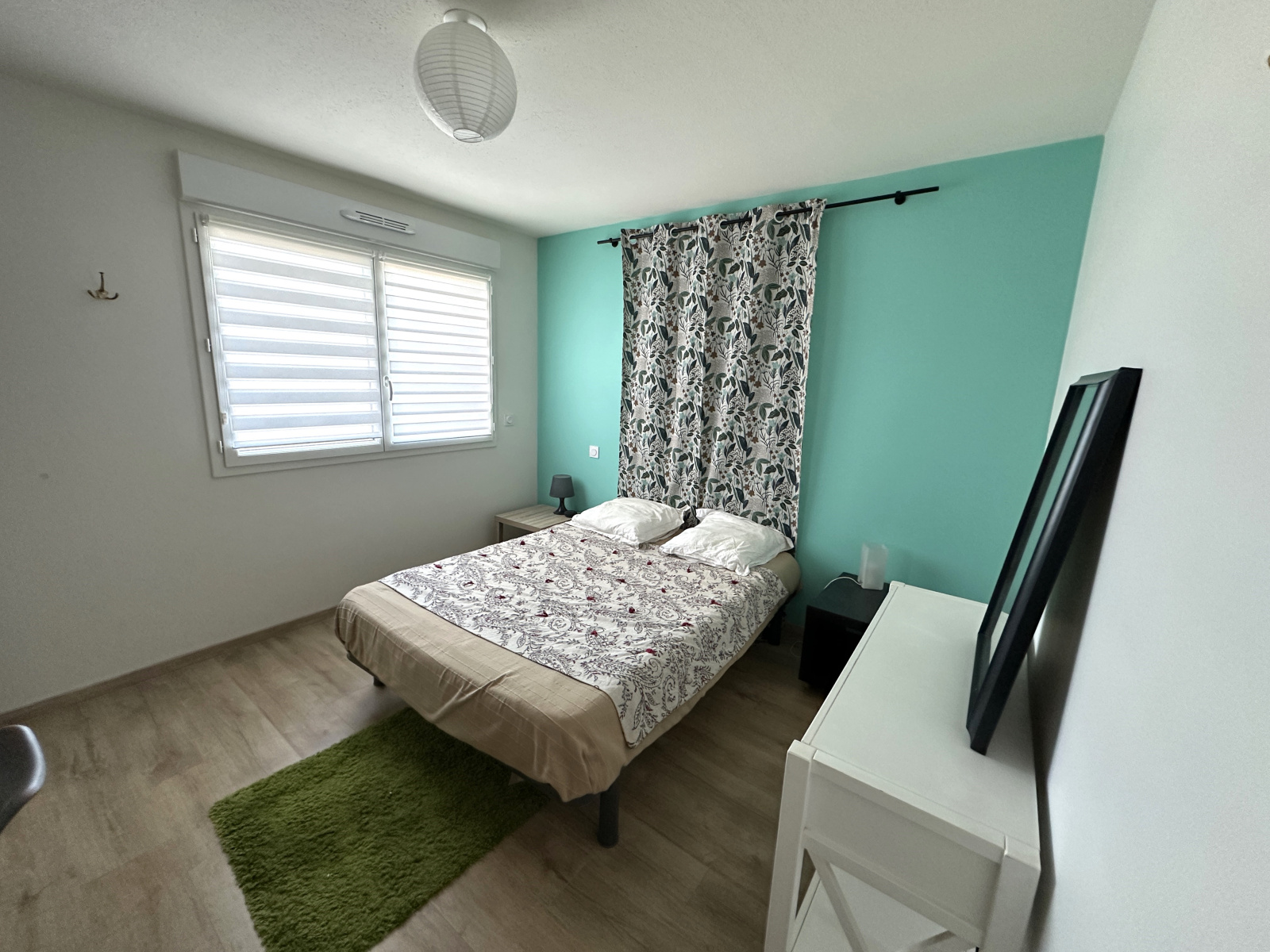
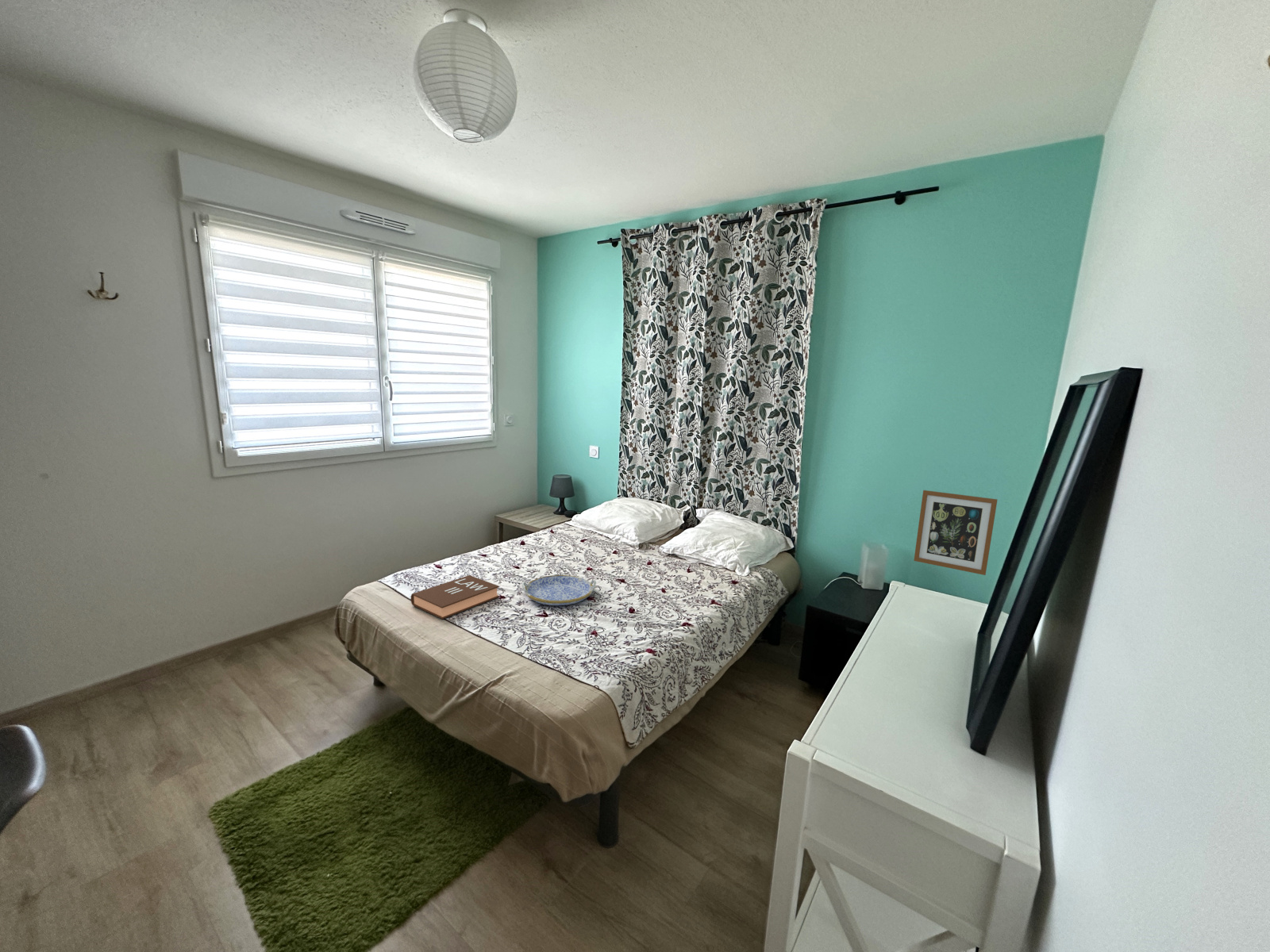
+ wall art [913,489,998,576]
+ serving tray [521,574,597,606]
+ book [410,574,500,620]
